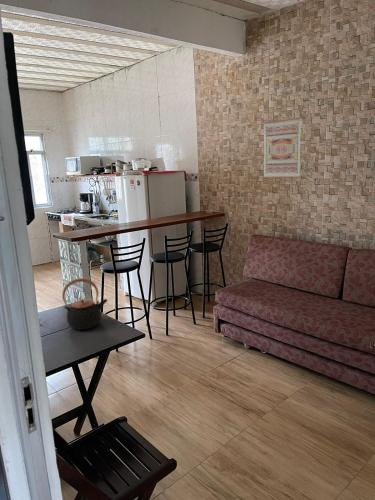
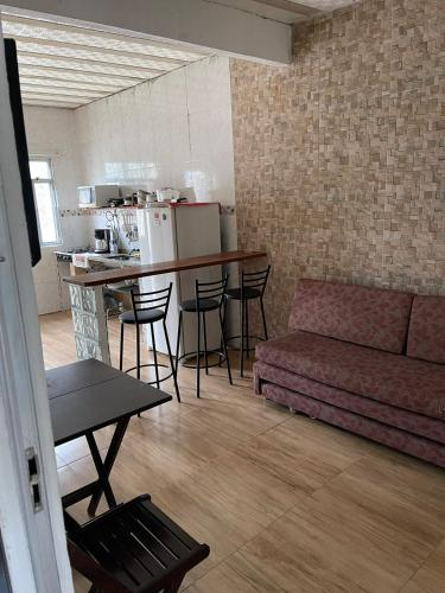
- wall art [262,116,303,179]
- teapot [61,277,109,331]
